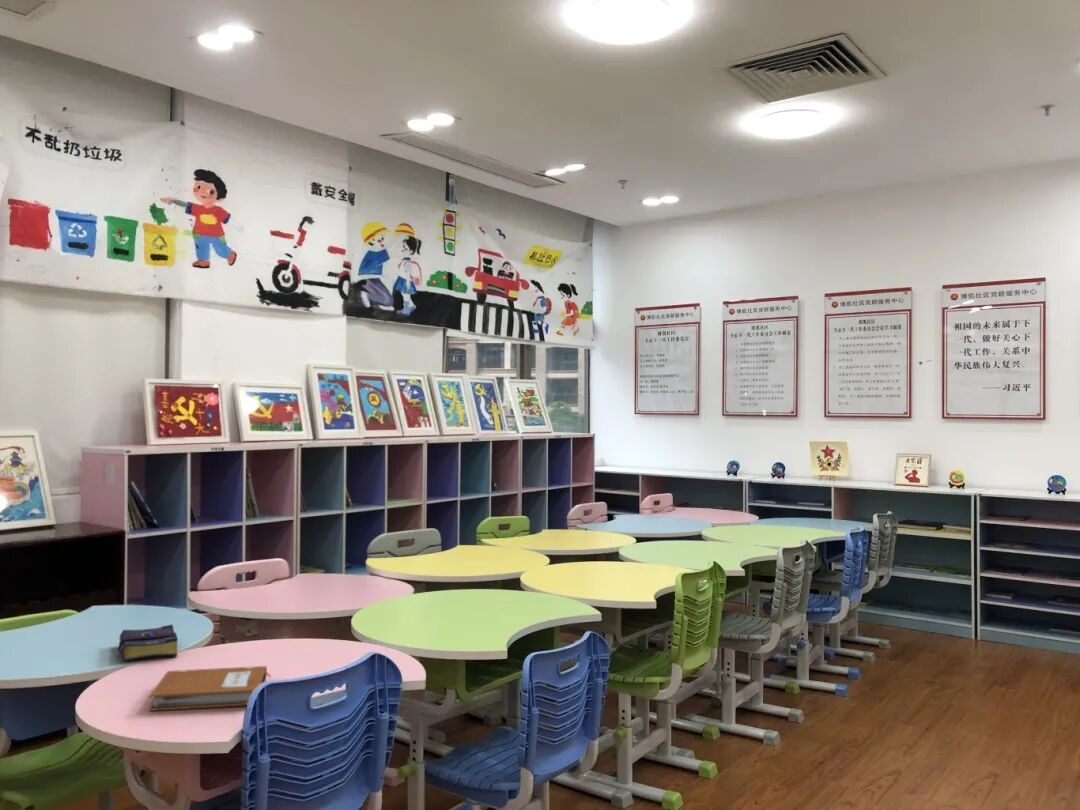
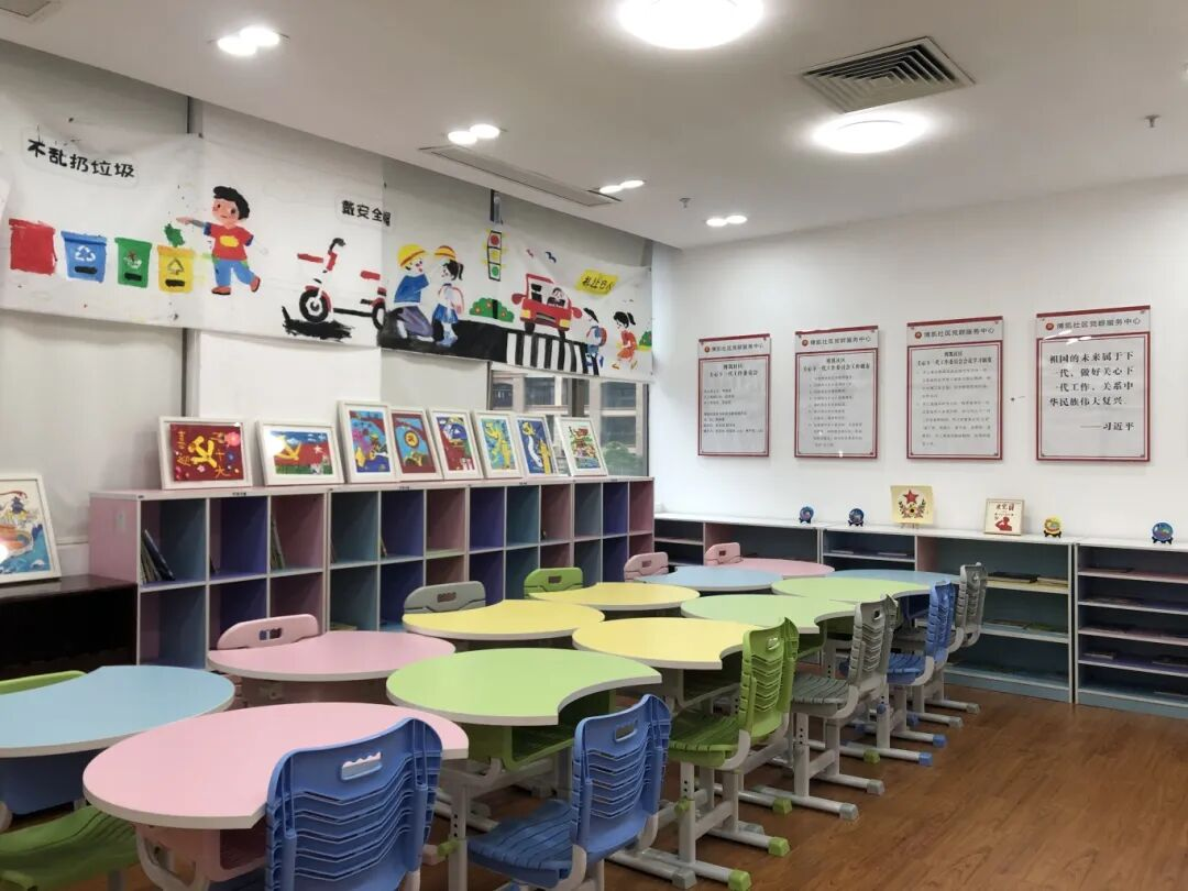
- book [118,624,179,662]
- notebook [148,665,272,712]
